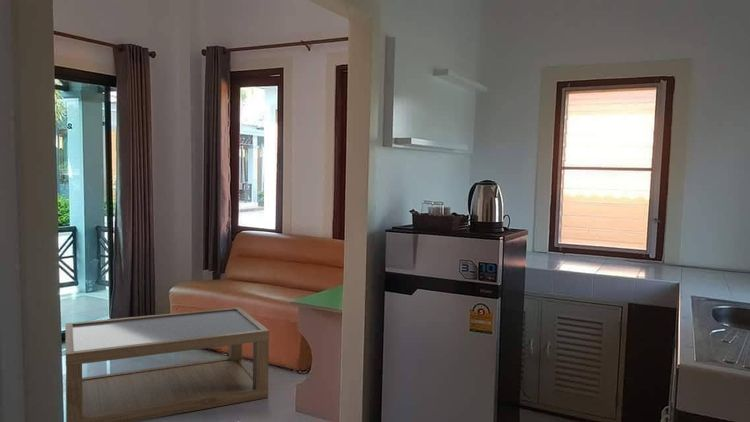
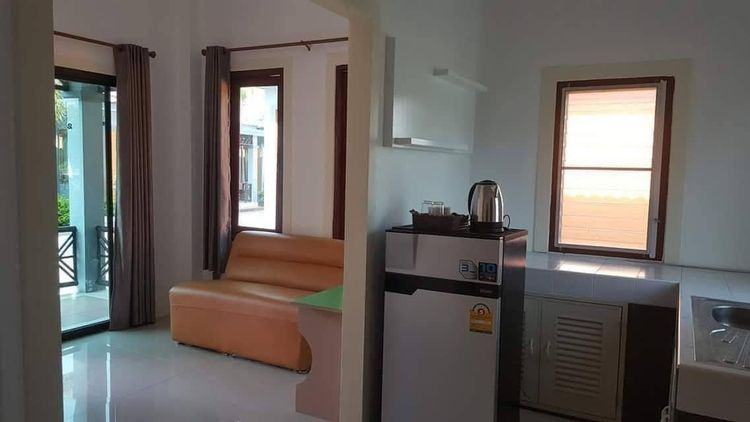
- coffee table [64,306,270,422]
